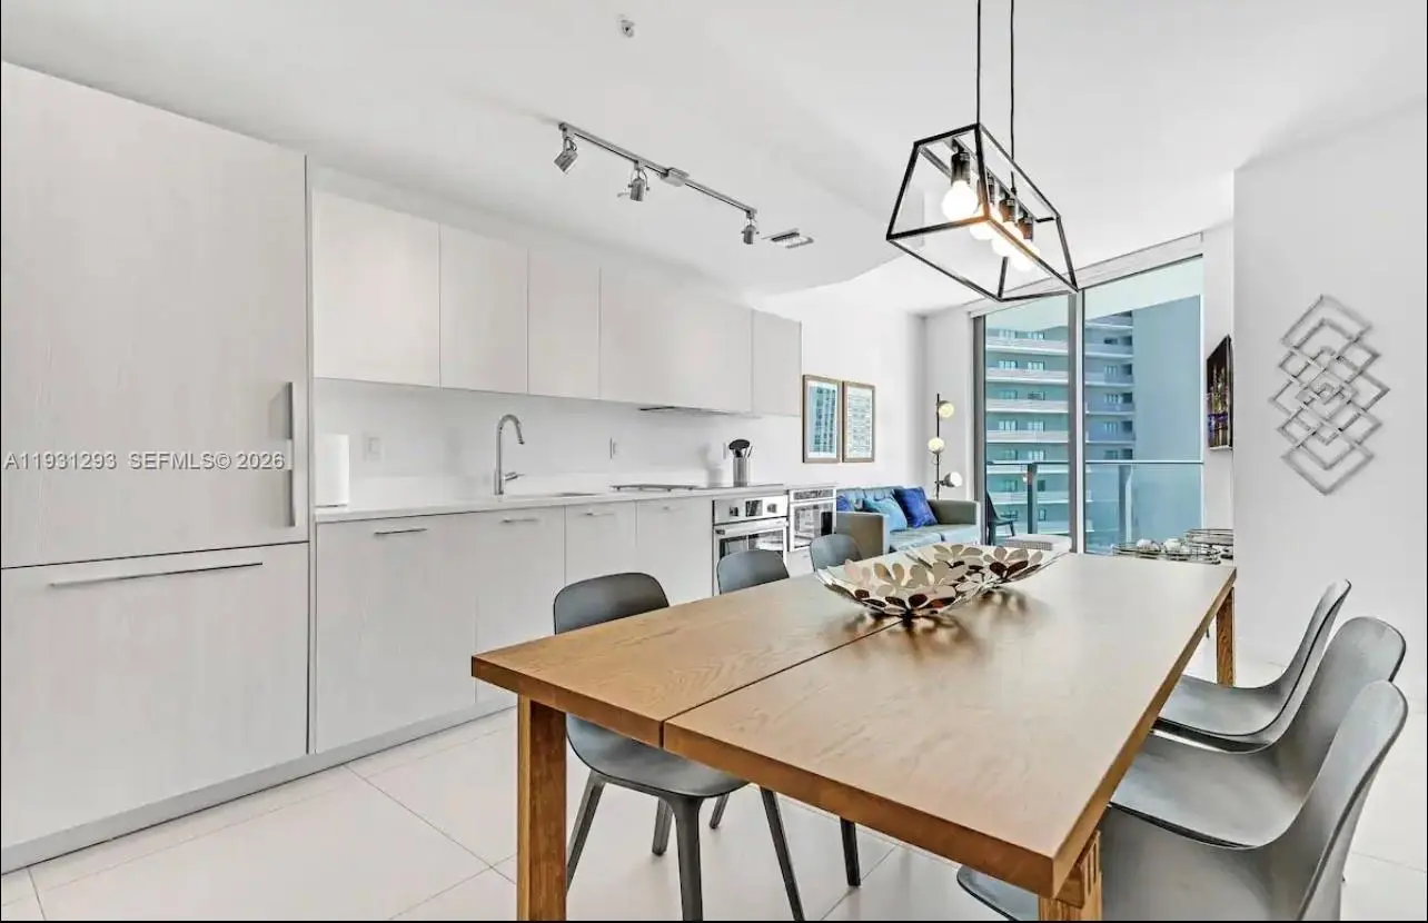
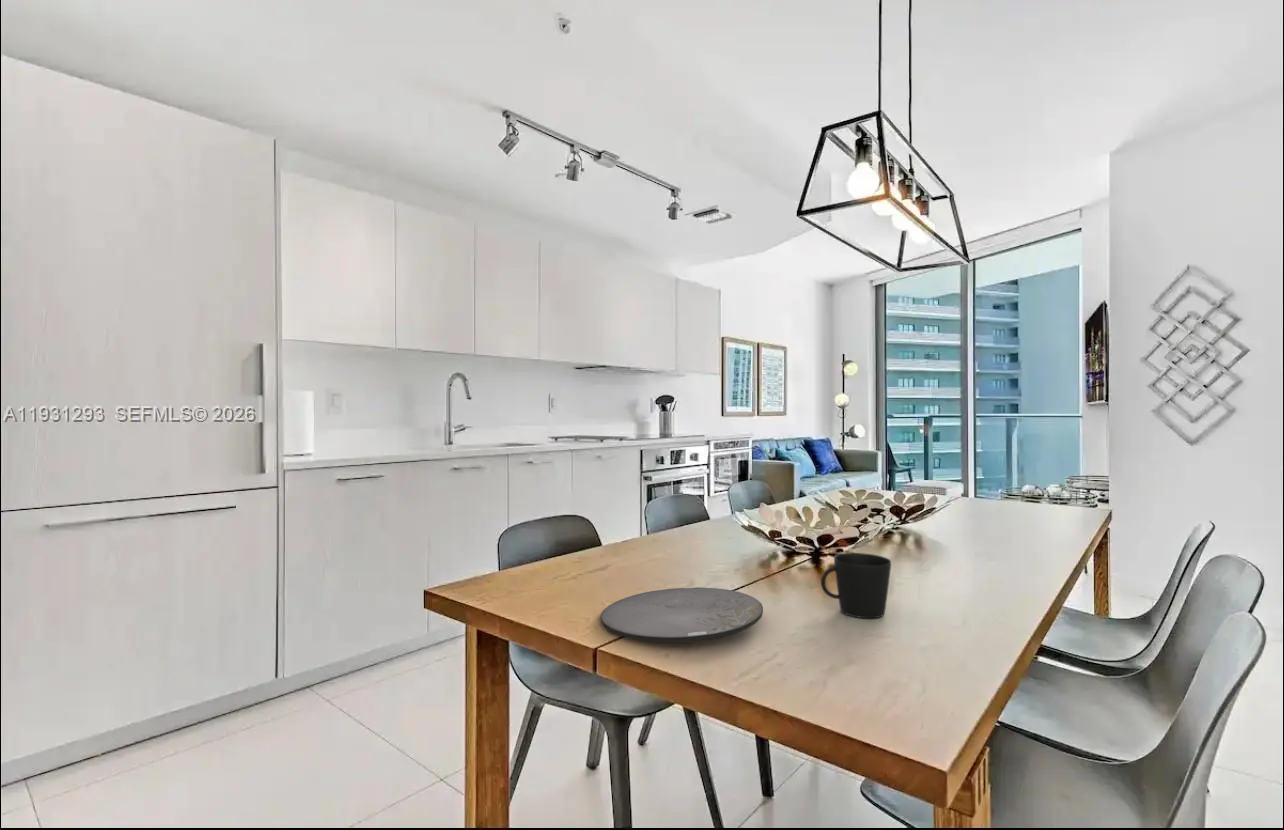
+ plate [599,586,764,643]
+ cup [820,552,892,619]
